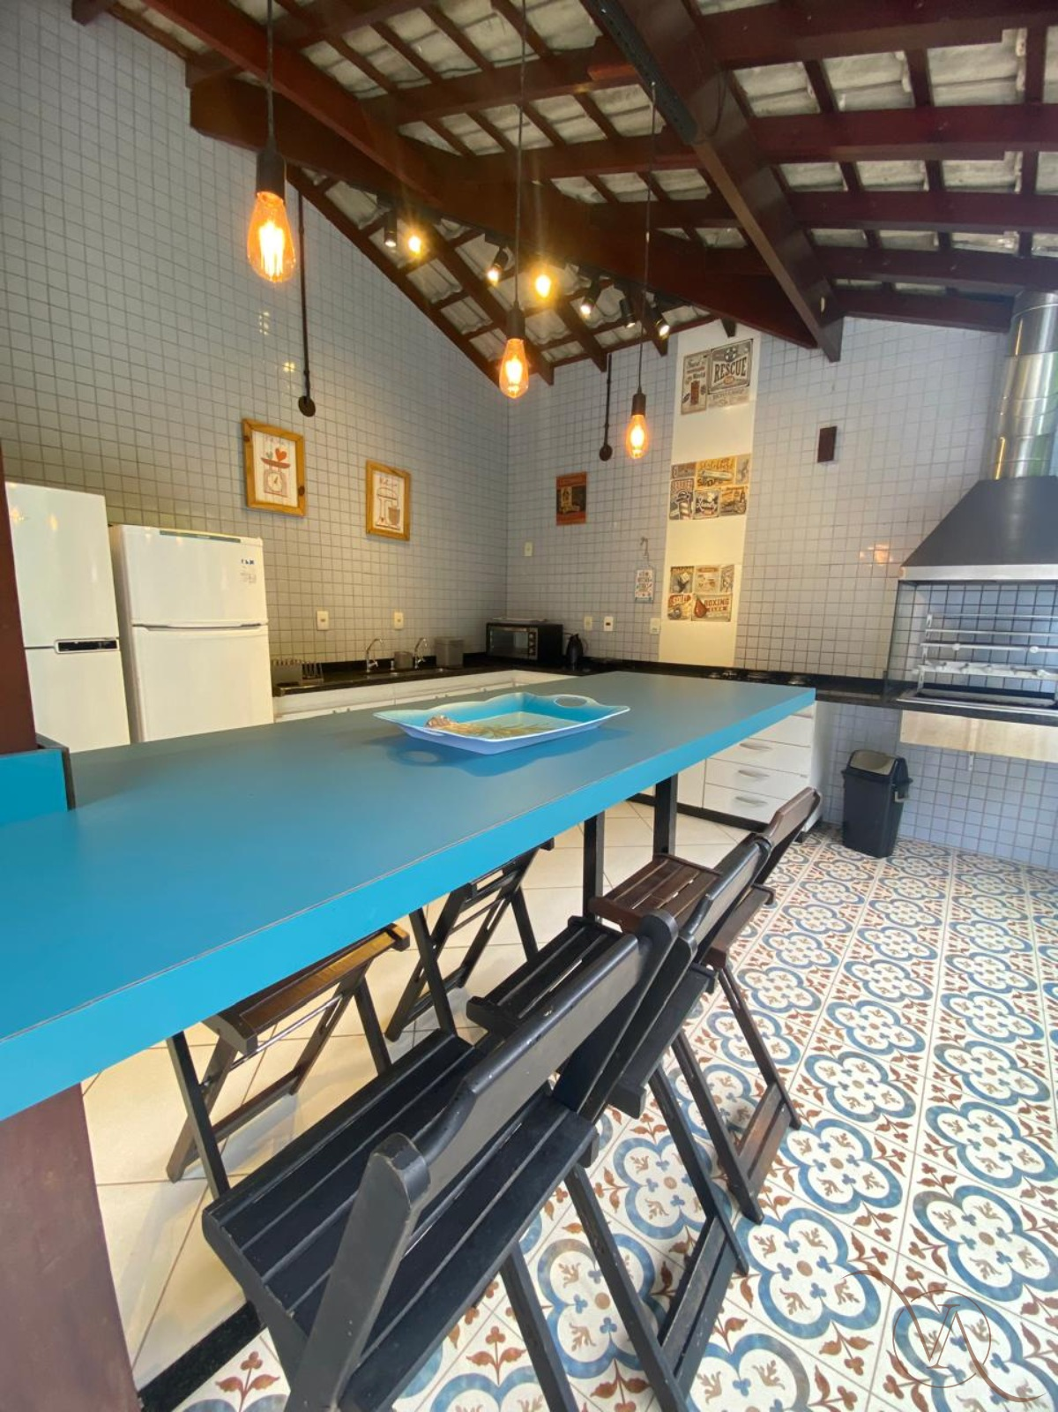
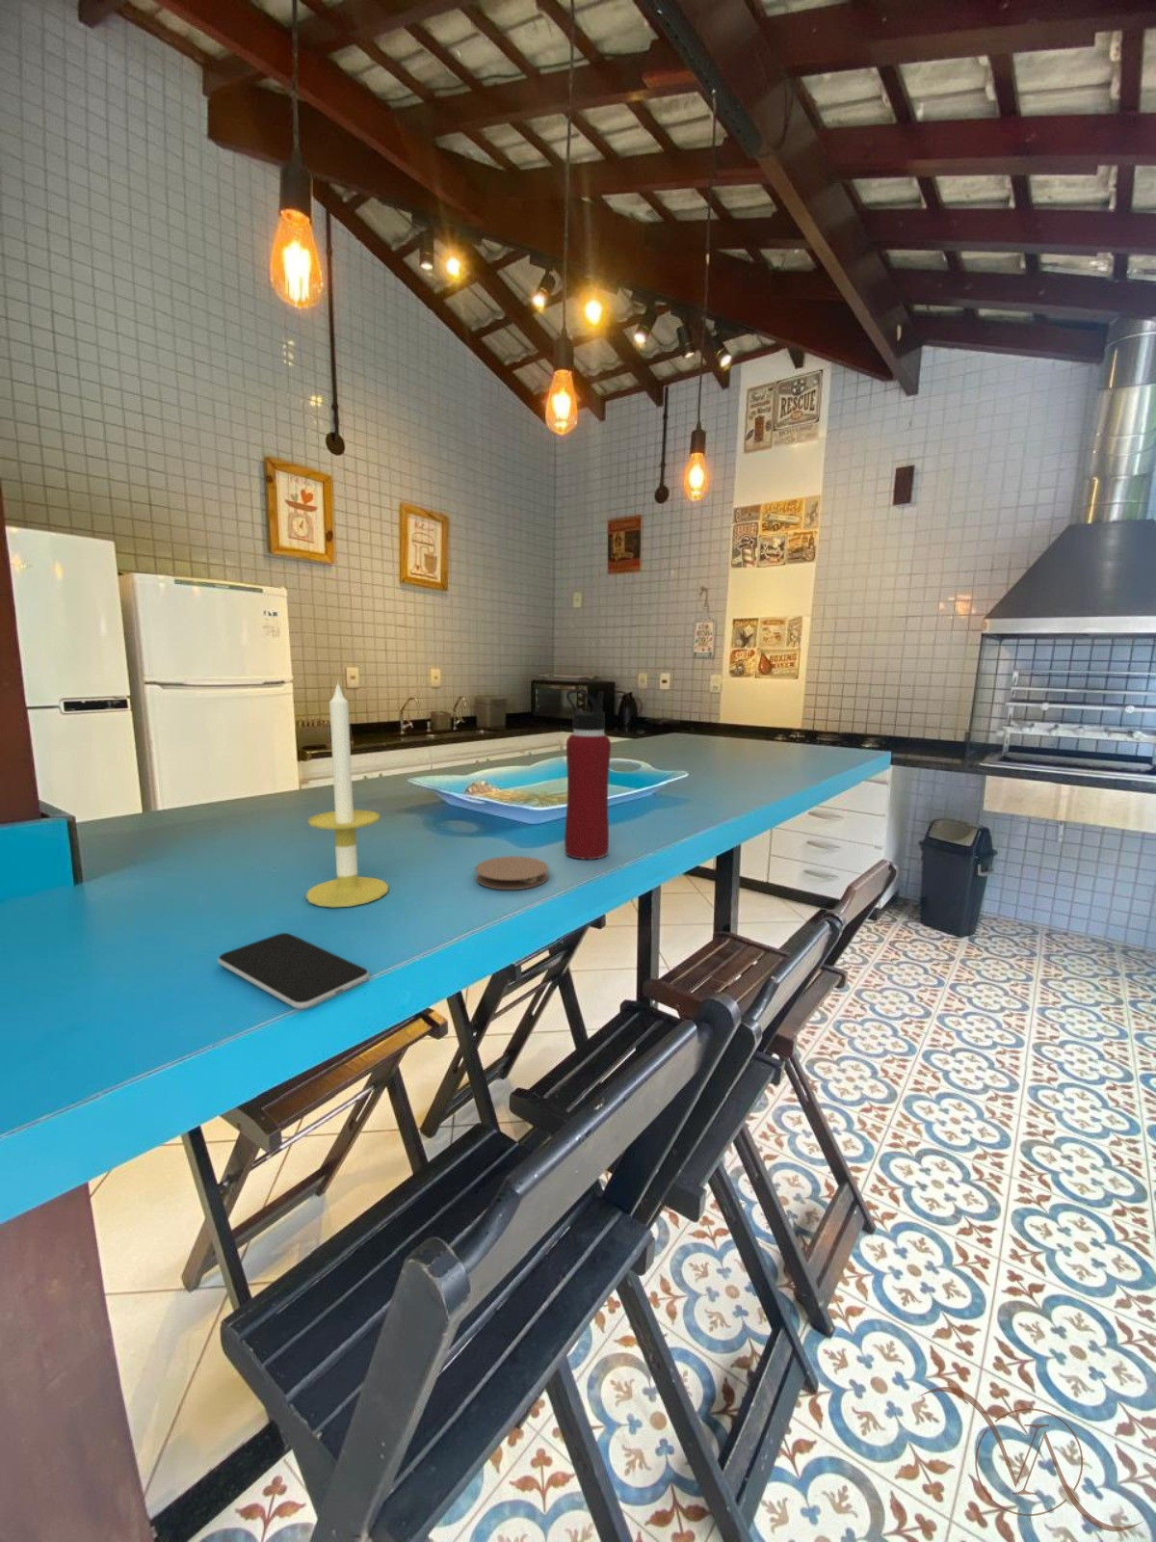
+ candle [305,680,390,908]
+ smartphone [216,932,370,1010]
+ coaster [475,856,549,890]
+ water bottle [563,690,612,860]
